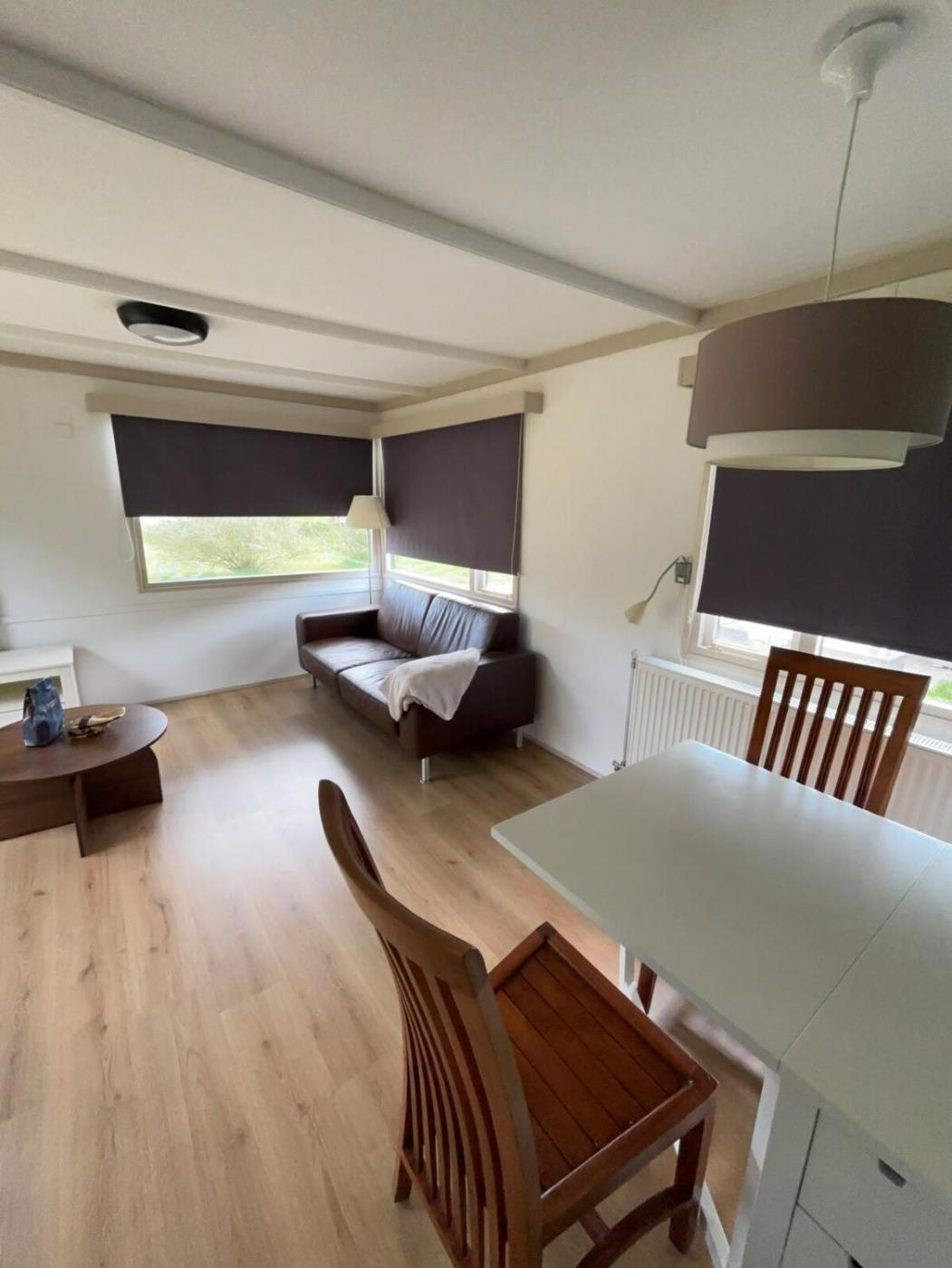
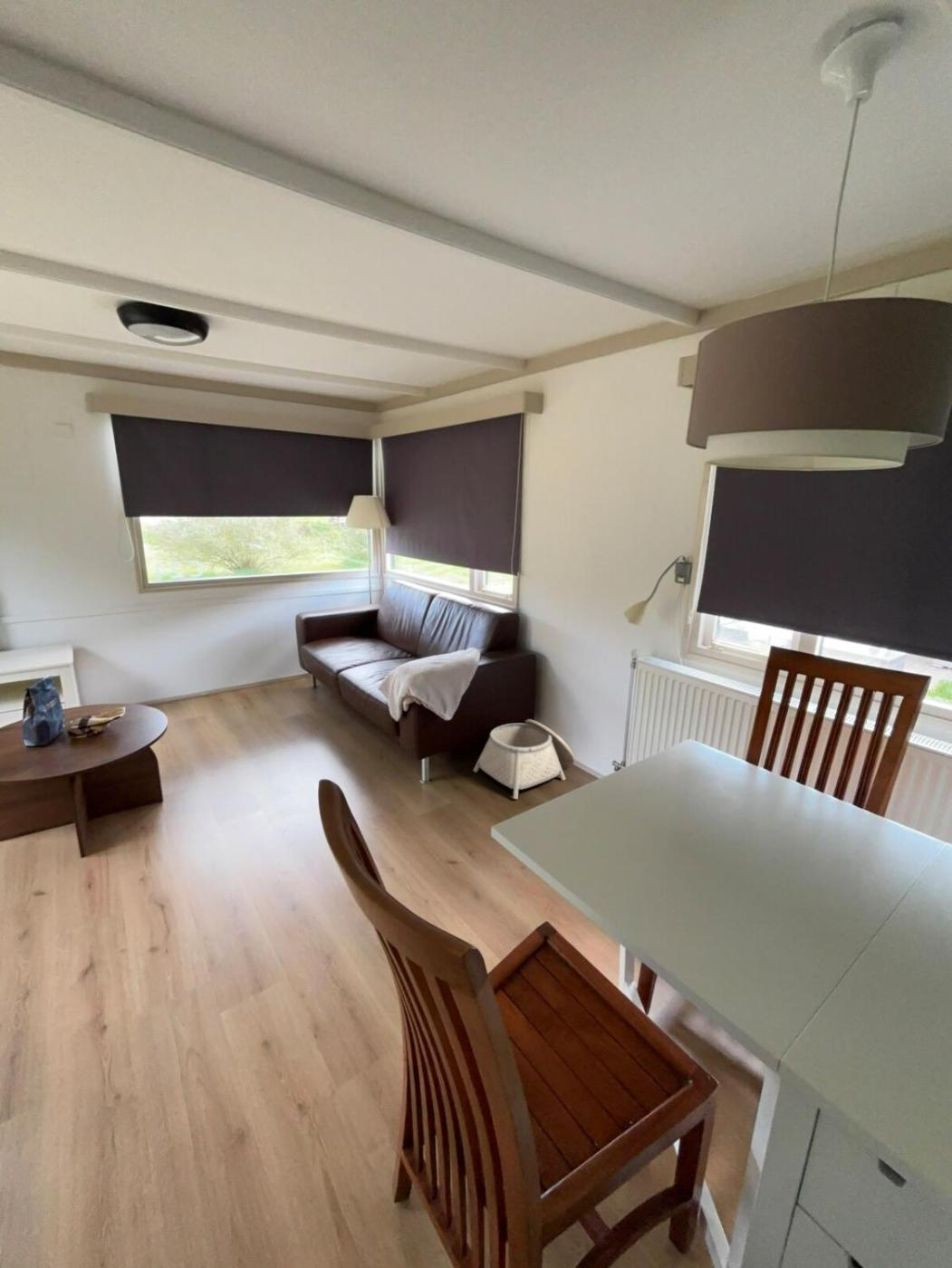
+ basket [473,718,576,800]
